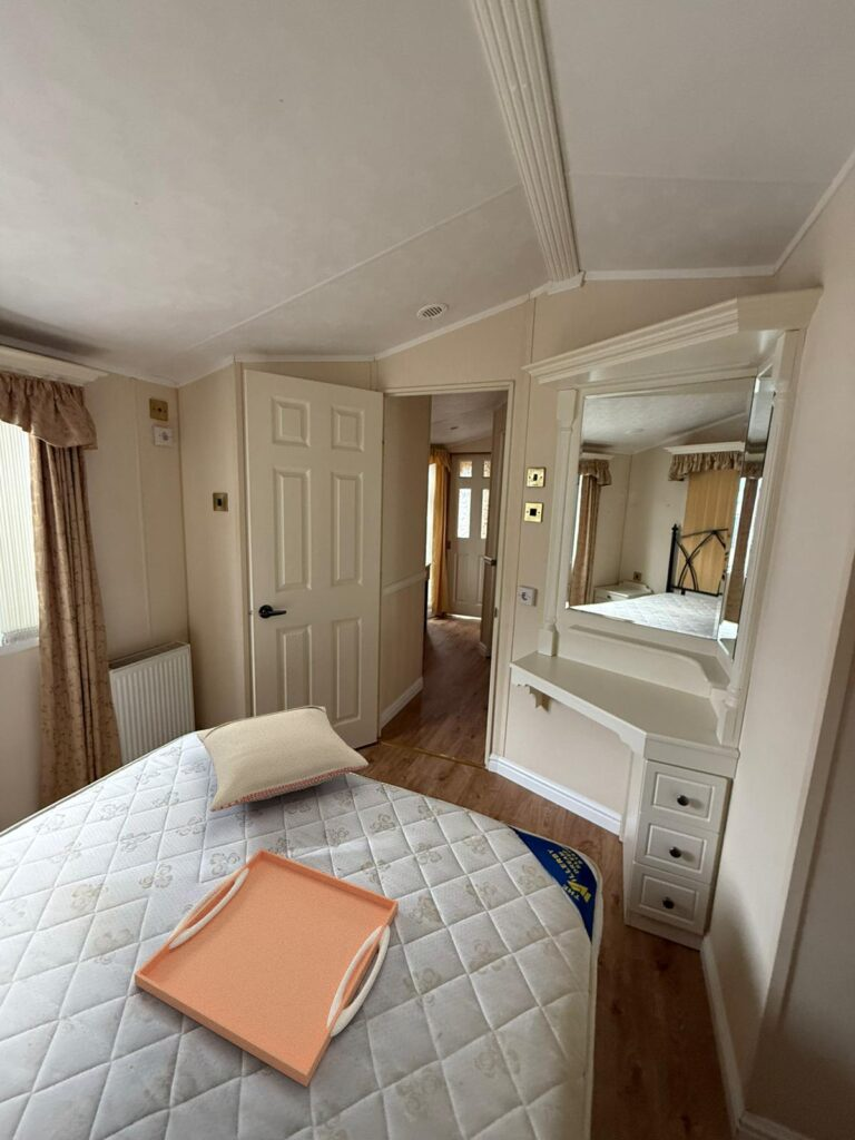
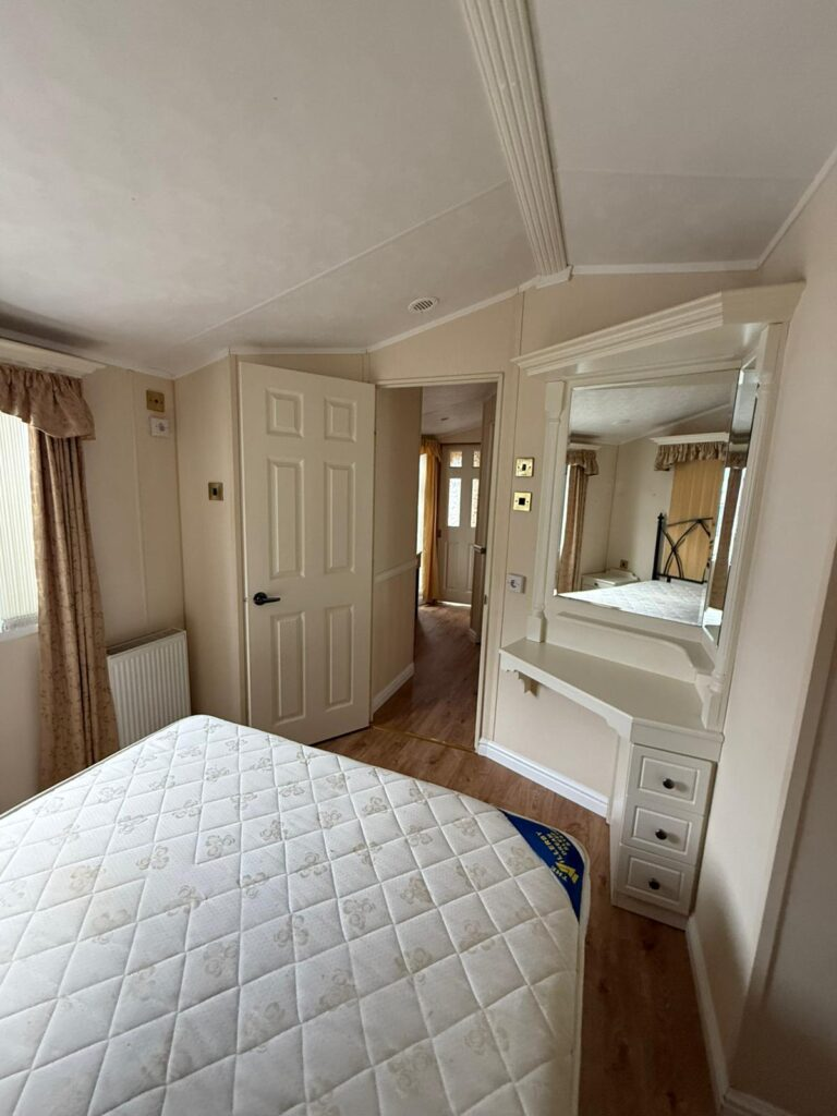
- serving tray [134,847,400,1088]
- pillow [196,704,370,813]
